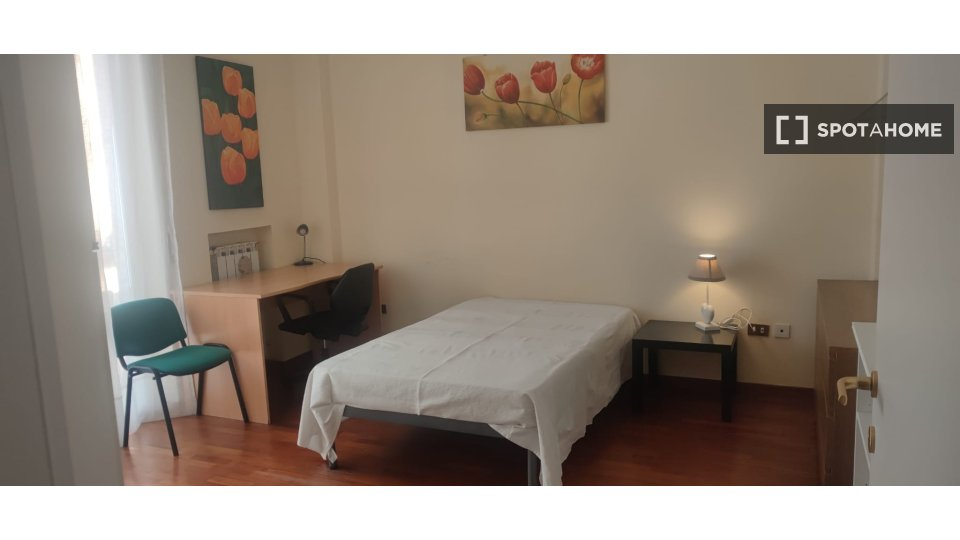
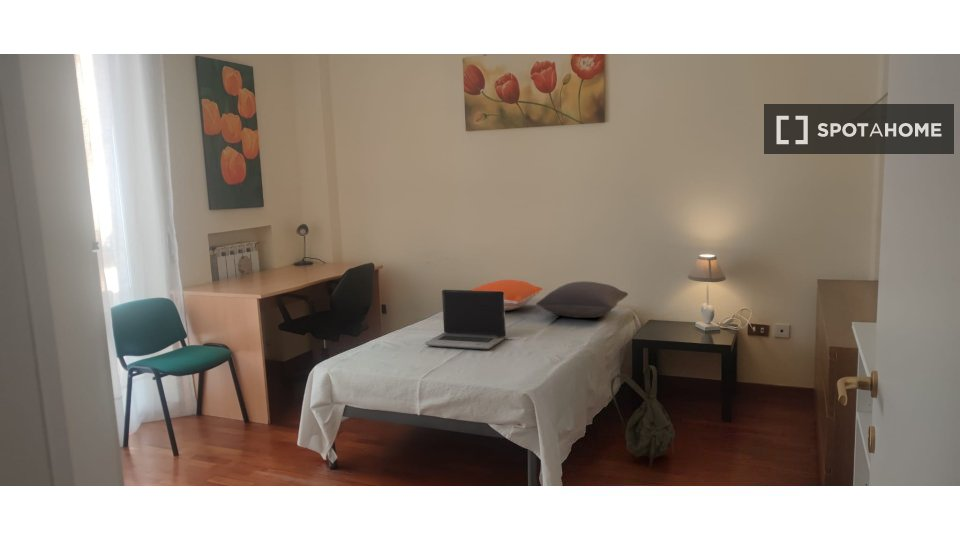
+ laptop computer [424,289,507,351]
+ pillow [535,280,629,319]
+ backpack [610,365,676,469]
+ pillow [471,279,543,311]
